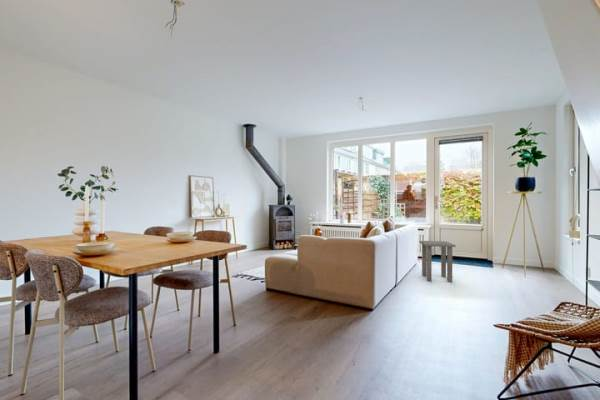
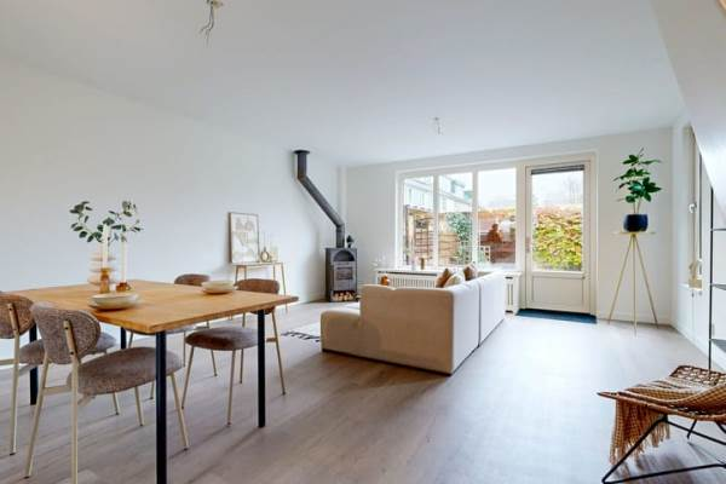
- side table [418,240,457,283]
